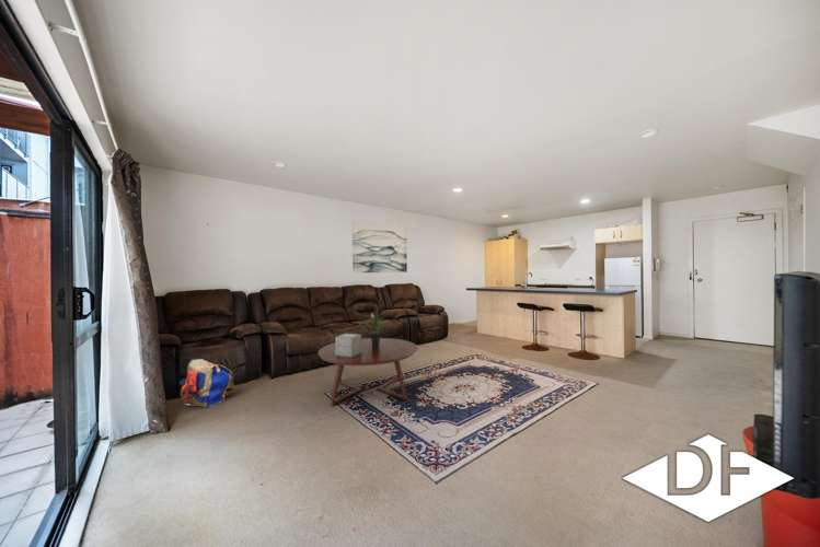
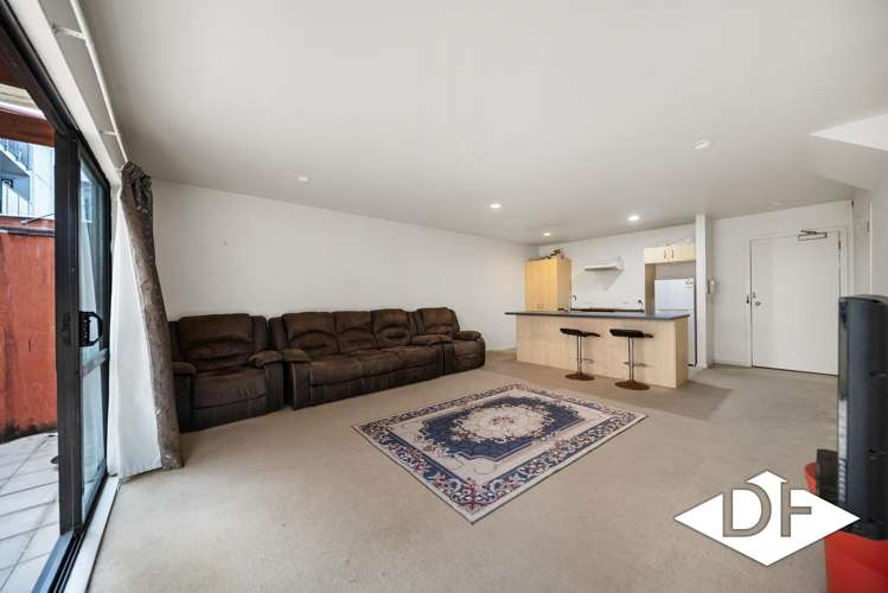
- wall art [351,220,408,274]
- coffee table [317,337,418,407]
- potted plant [359,313,391,348]
- backpack [178,358,235,408]
- decorative box [334,333,362,358]
